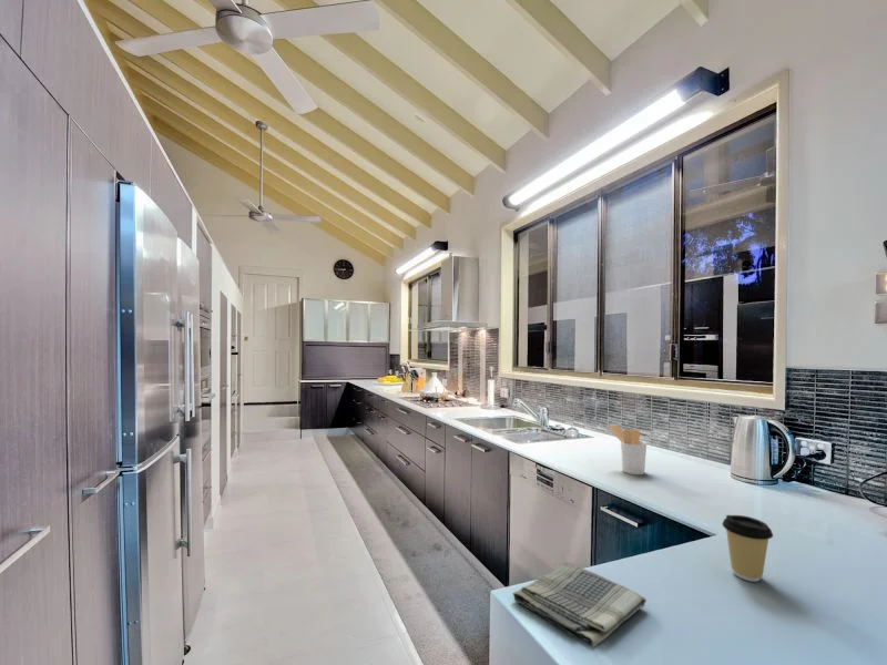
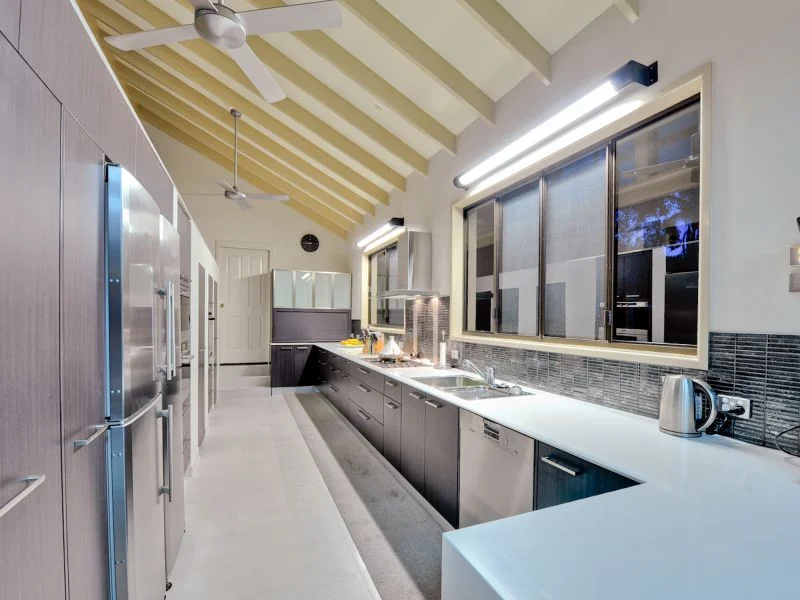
- dish towel [512,561,648,648]
- coffee cup [722,514,774,583]
- utensil holder [606,424,648,475]
